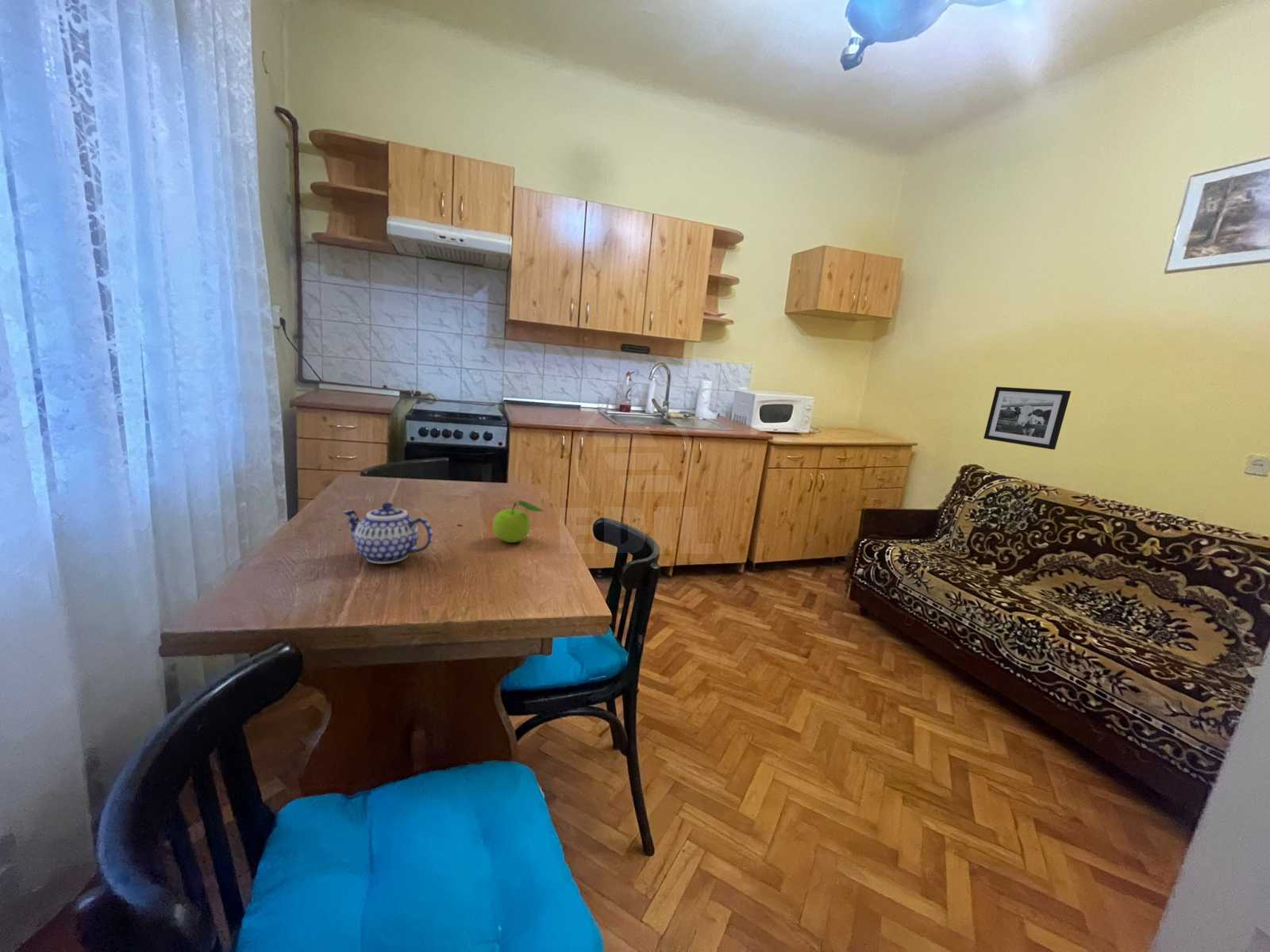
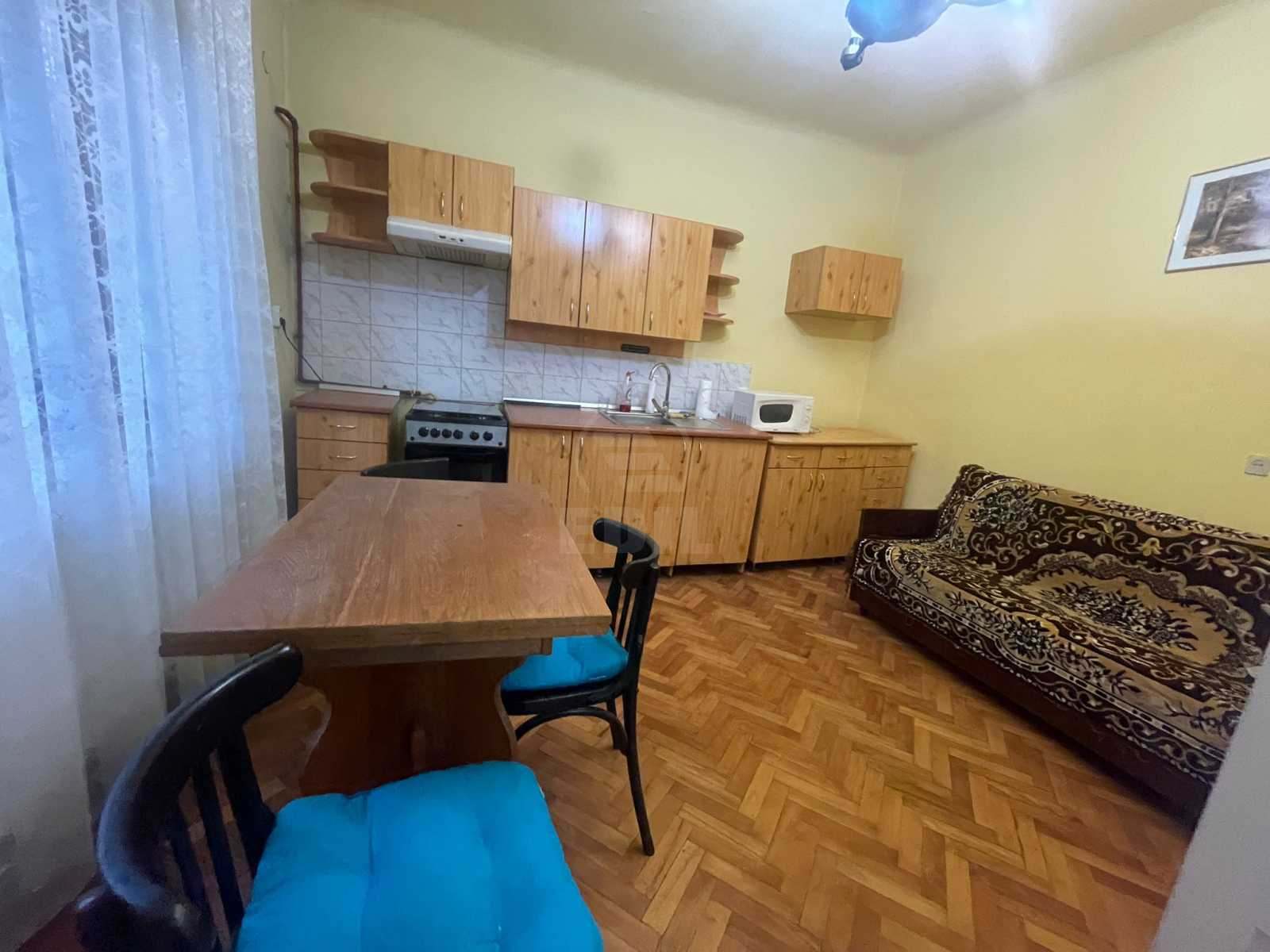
- picture frame [983,386,1072,451]
- fruit [492,500,546,543]
- teapot [341,501,433,565]
